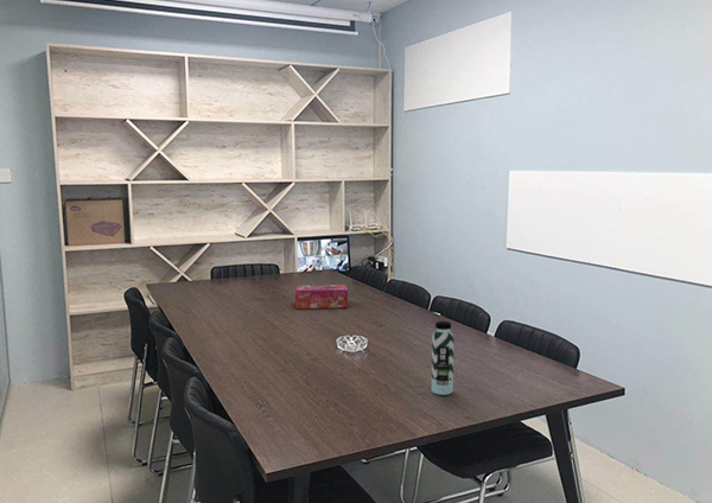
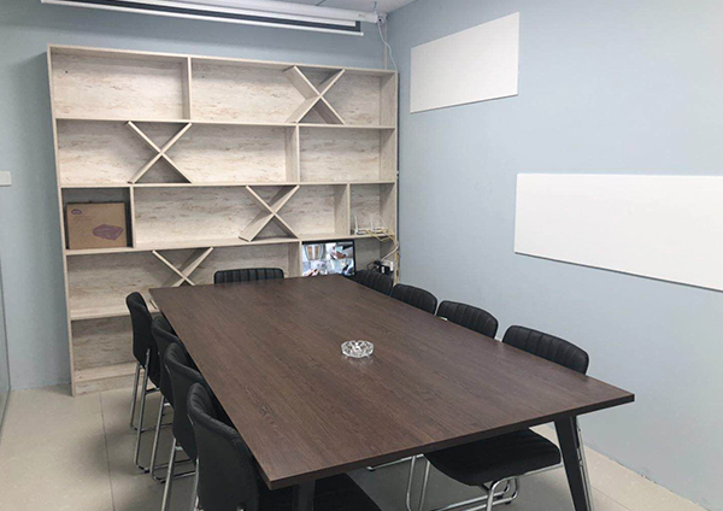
- water bottle [431,320,456,396]
- tissue box [294,284,349,310]
